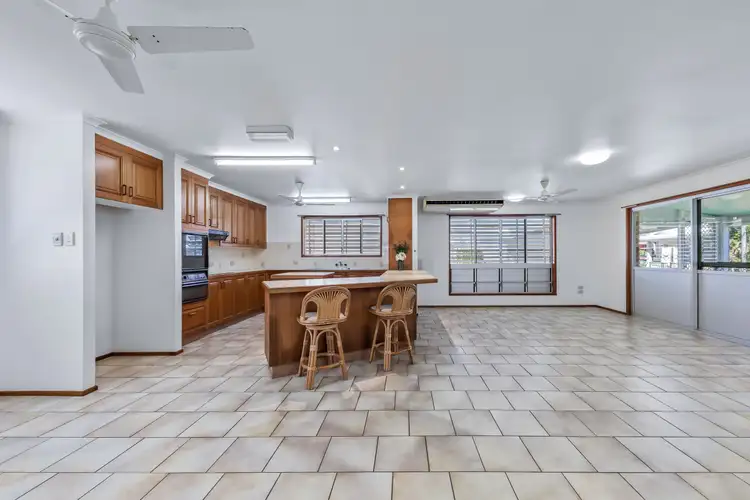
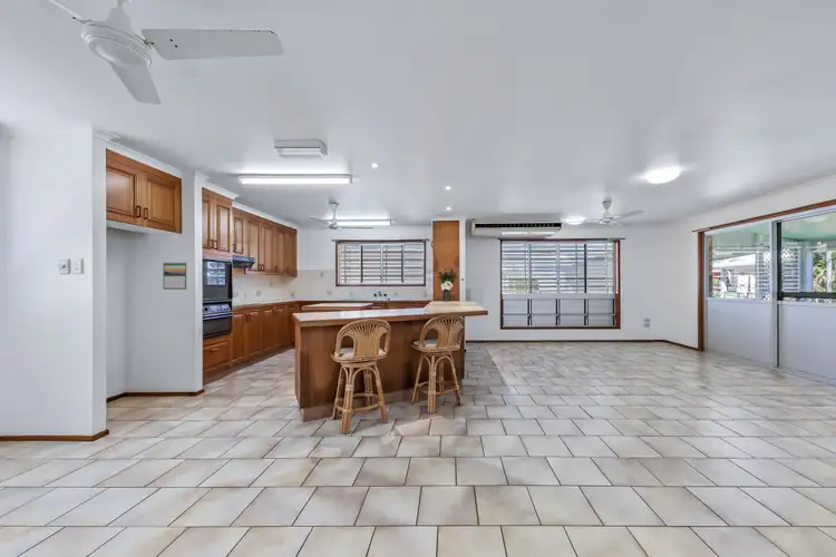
+ calendar [163,261,187,291]
